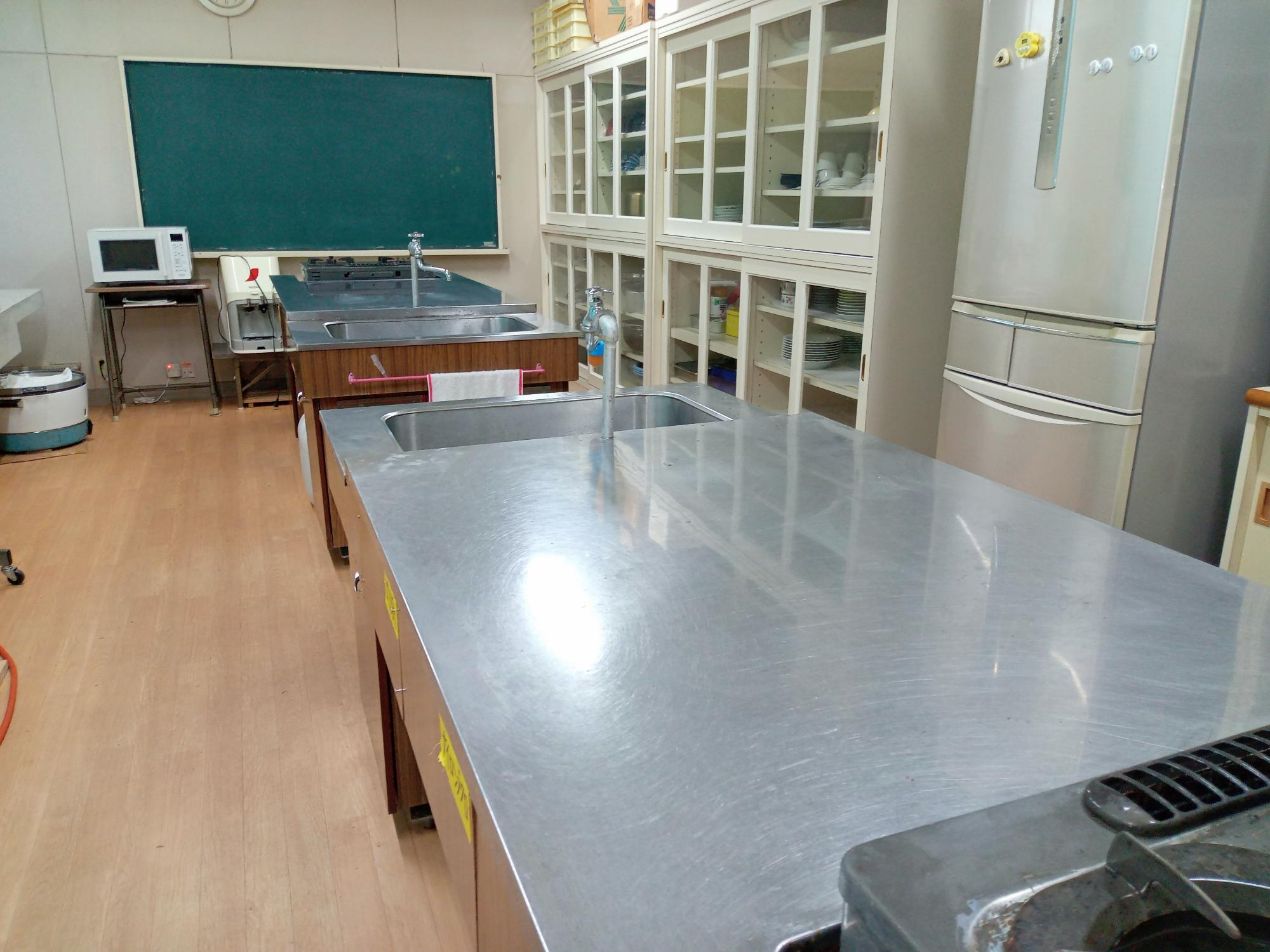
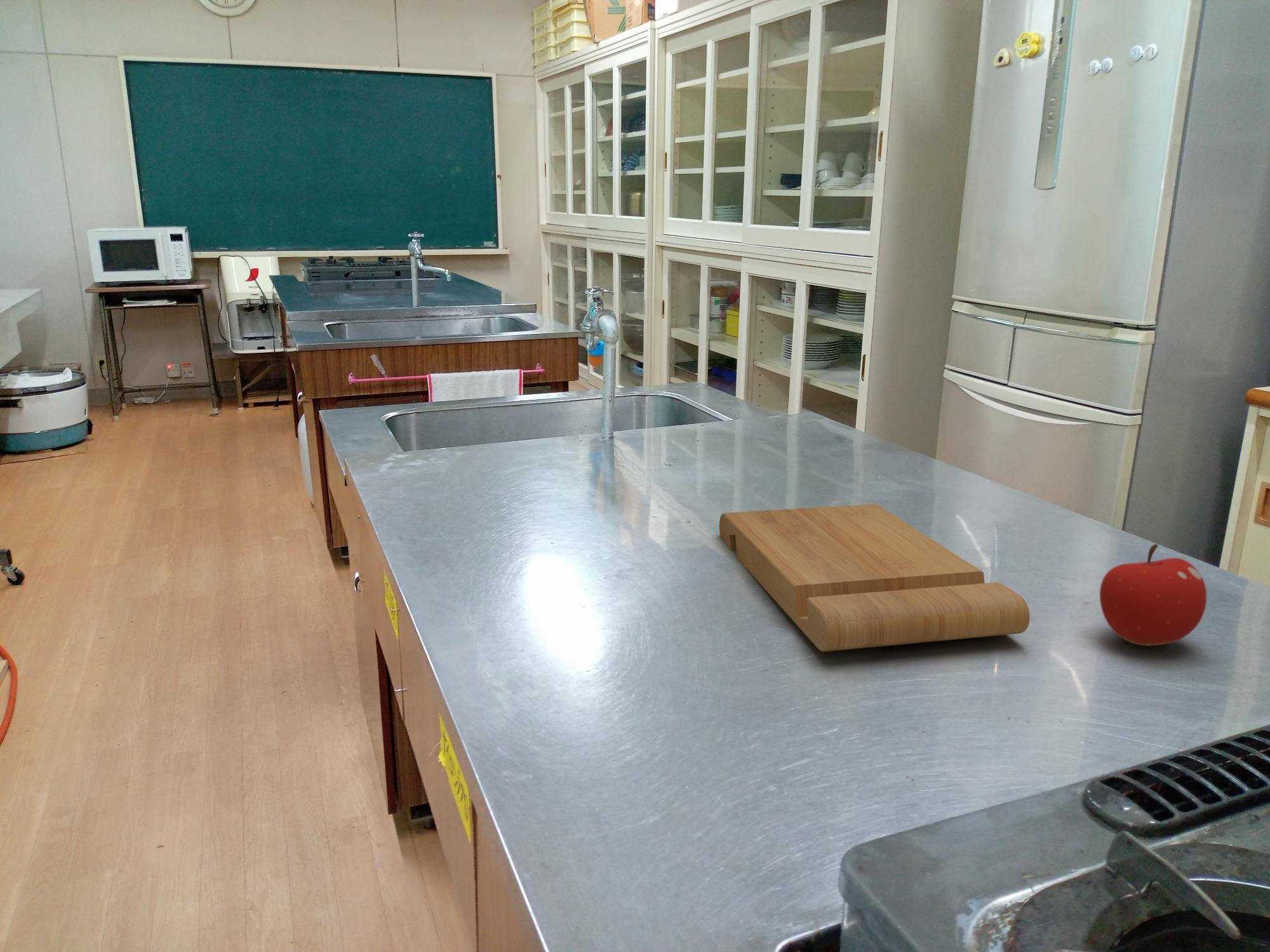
+ fruit [1099,543,1207,646]
+ cutting board [719,503,1031,652]
